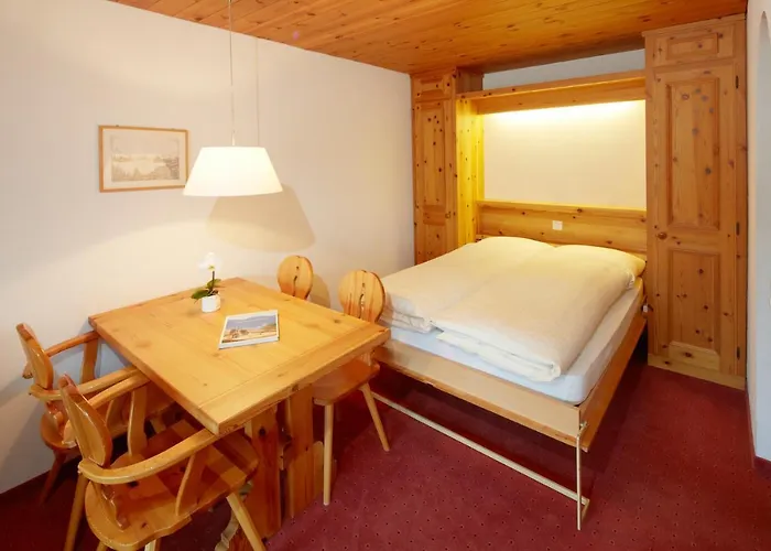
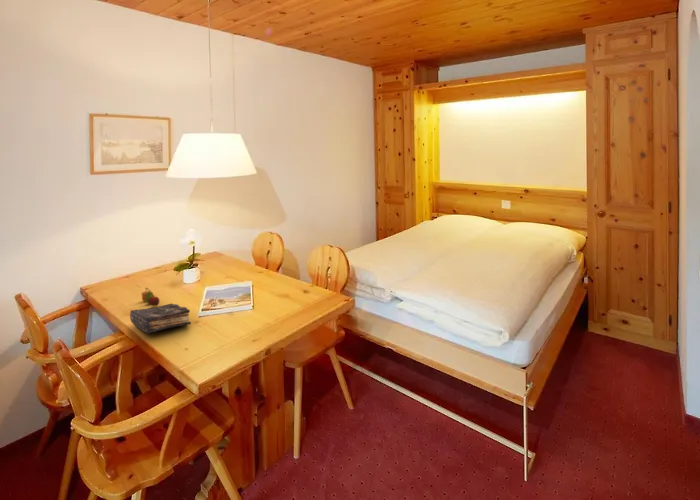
+ fruit [140,287,160,307]
+ book [129,302,192,334]
